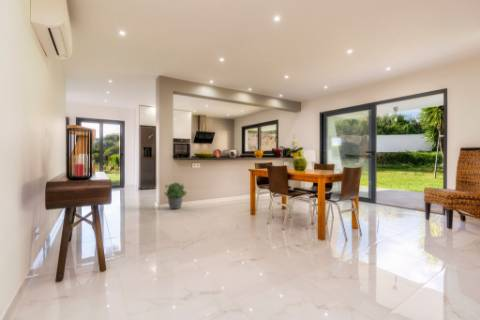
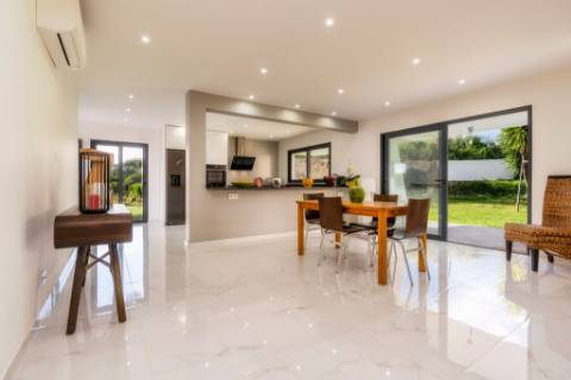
- potted plant [163,181,188,210]
